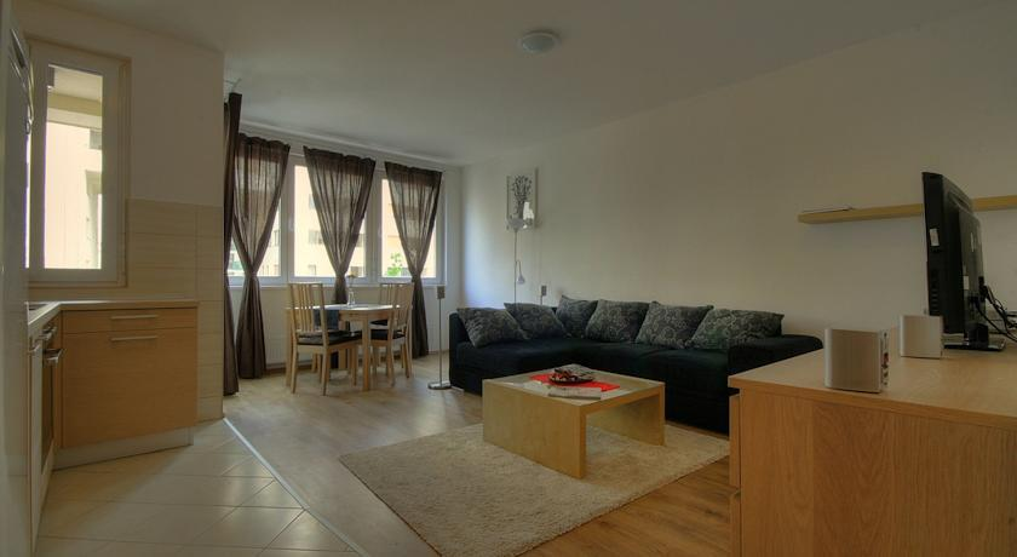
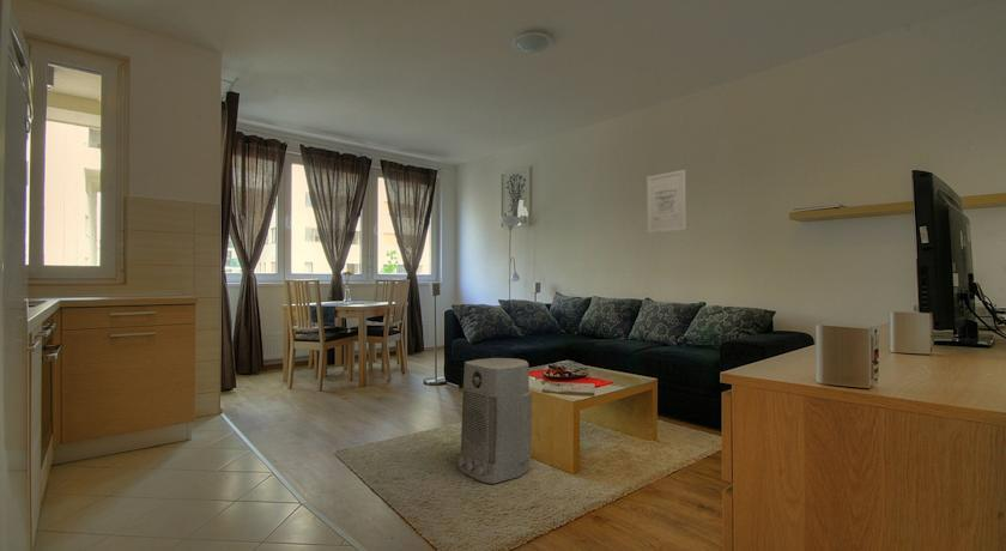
+ air purifier [457,357,533,485]
+ wall art [646,169,687,235]
